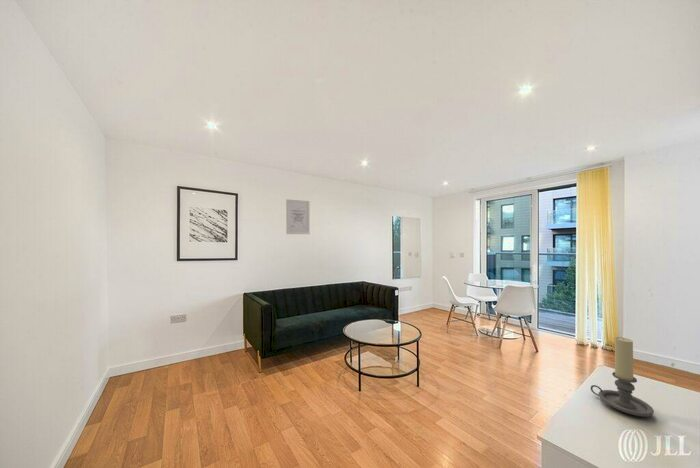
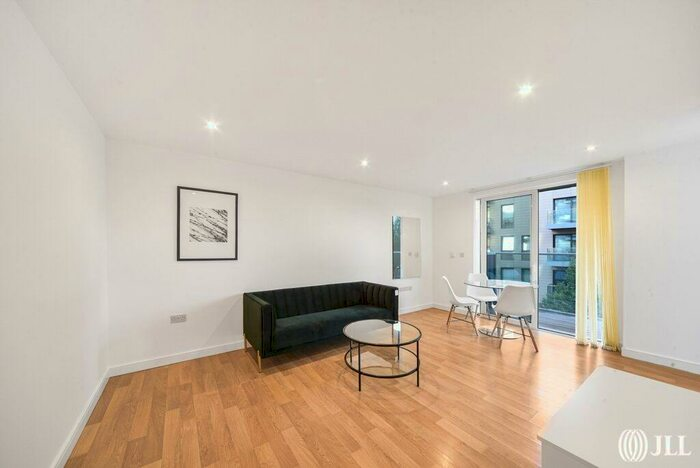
- wall art [285,198,311,235]
- candle holder [590,336,655,418]
